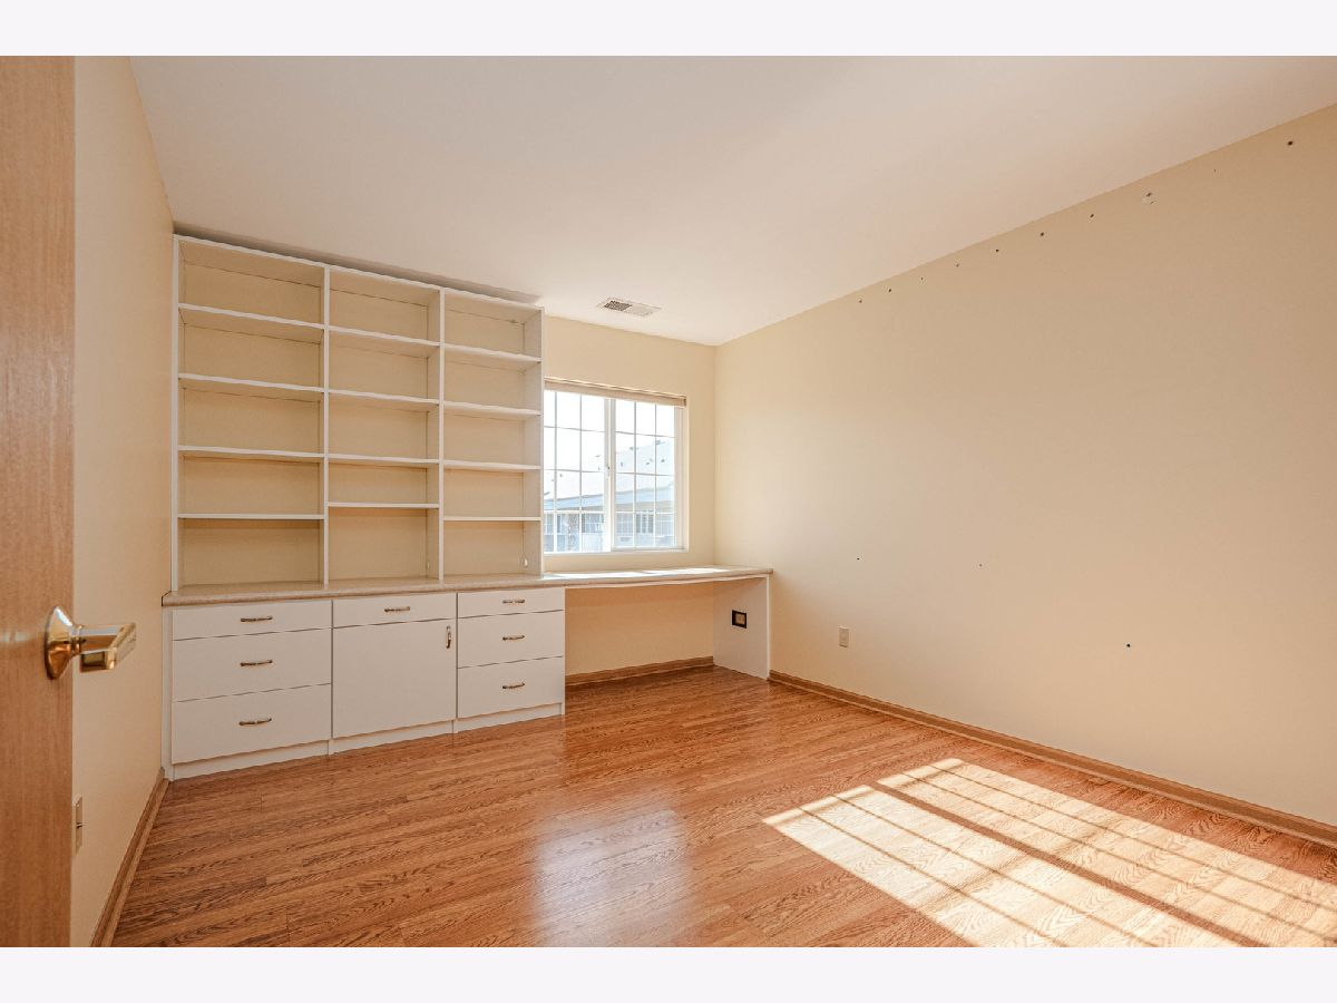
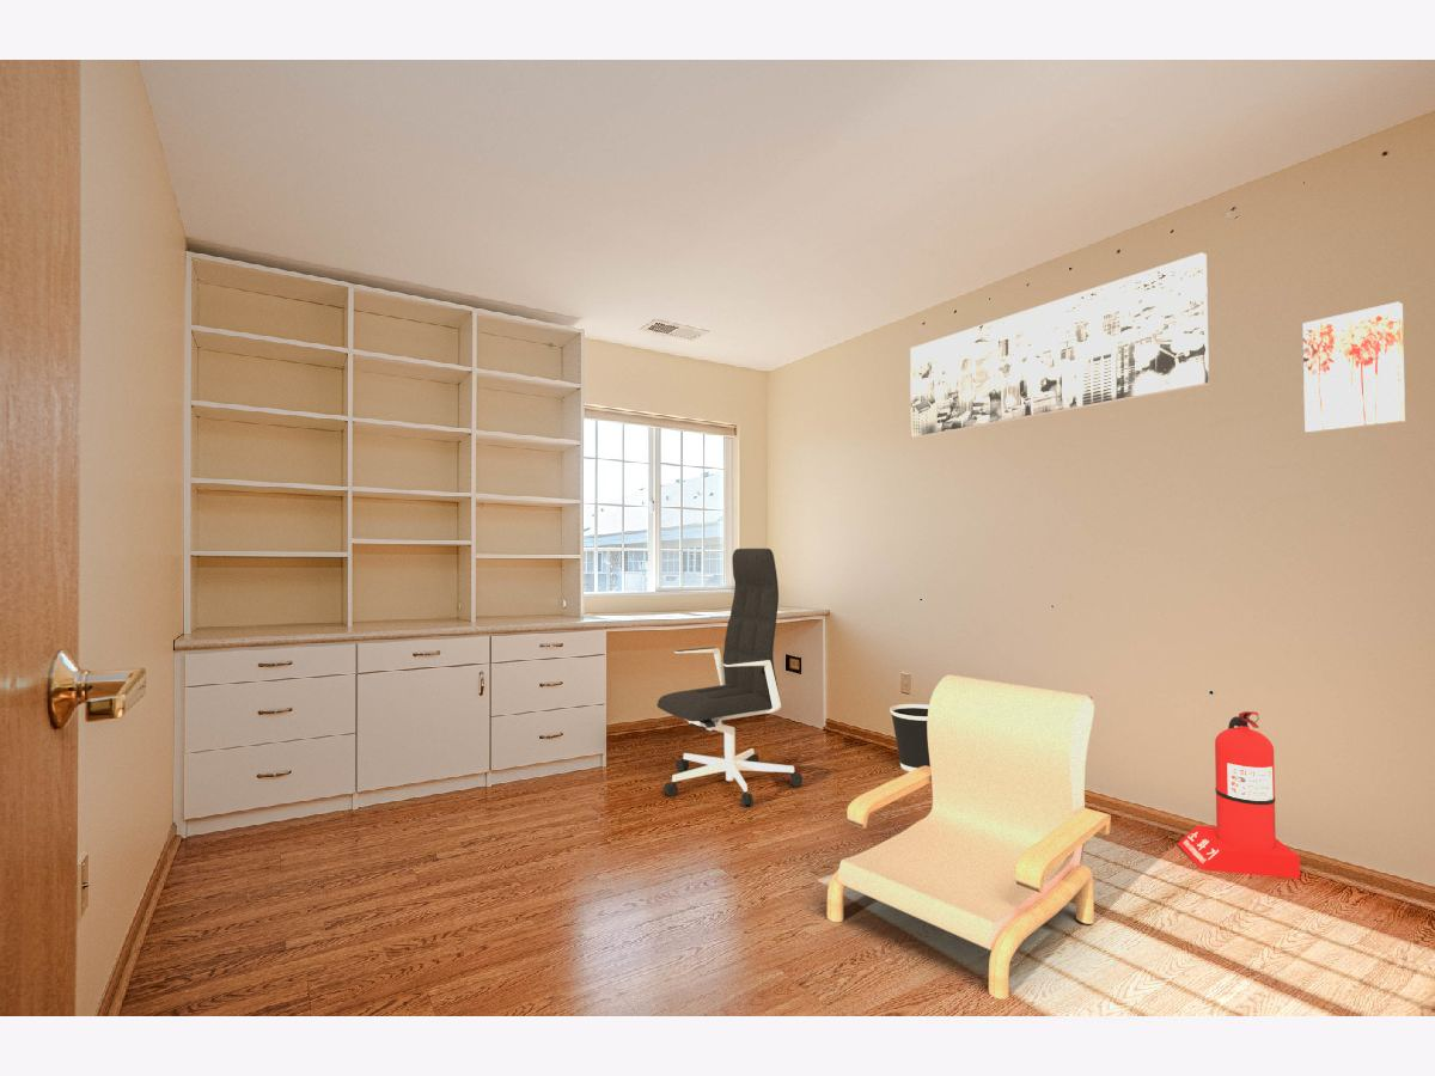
+ wall art [1302,301,1406,434]
+ wastebasket [889,703,930,772]
+ fire extinguisher [1177,710,1301,880]
+ wall art [909,251,1210,439]
+ office chair [657,548,804,808]
+ armchair [826,674,1112,1001]
